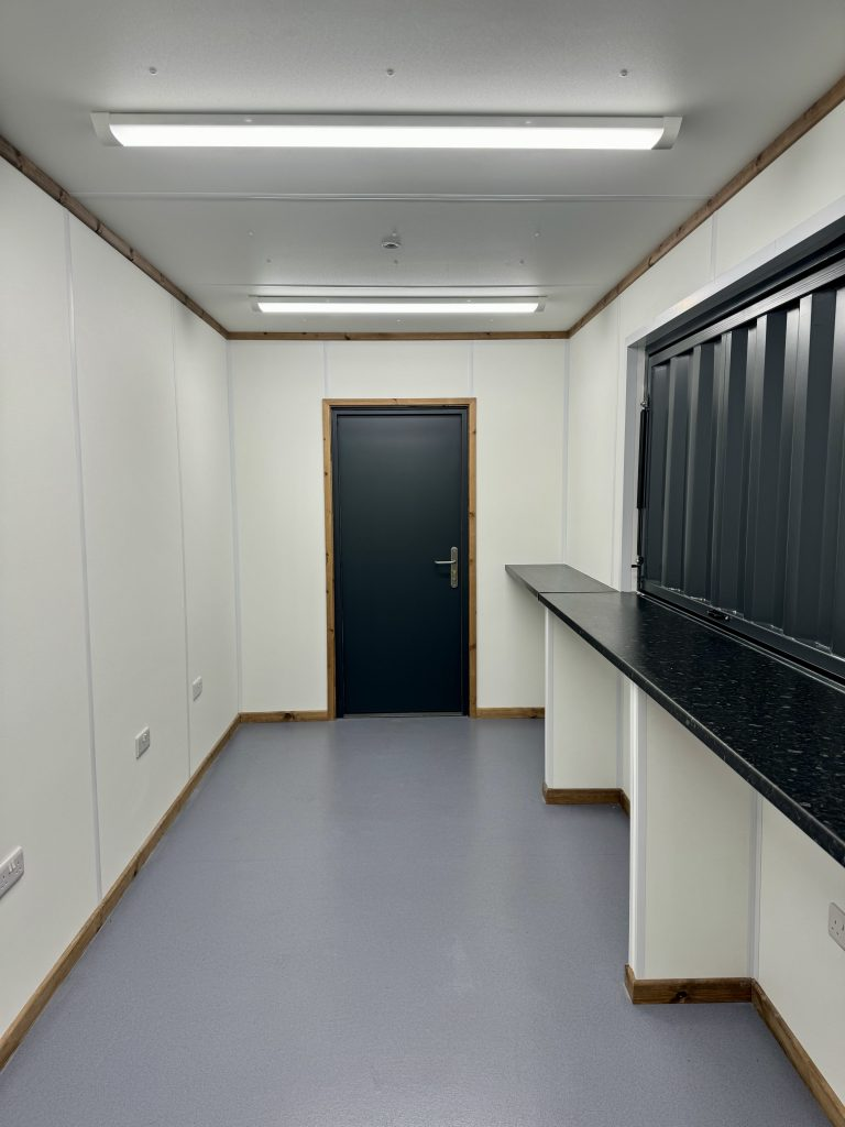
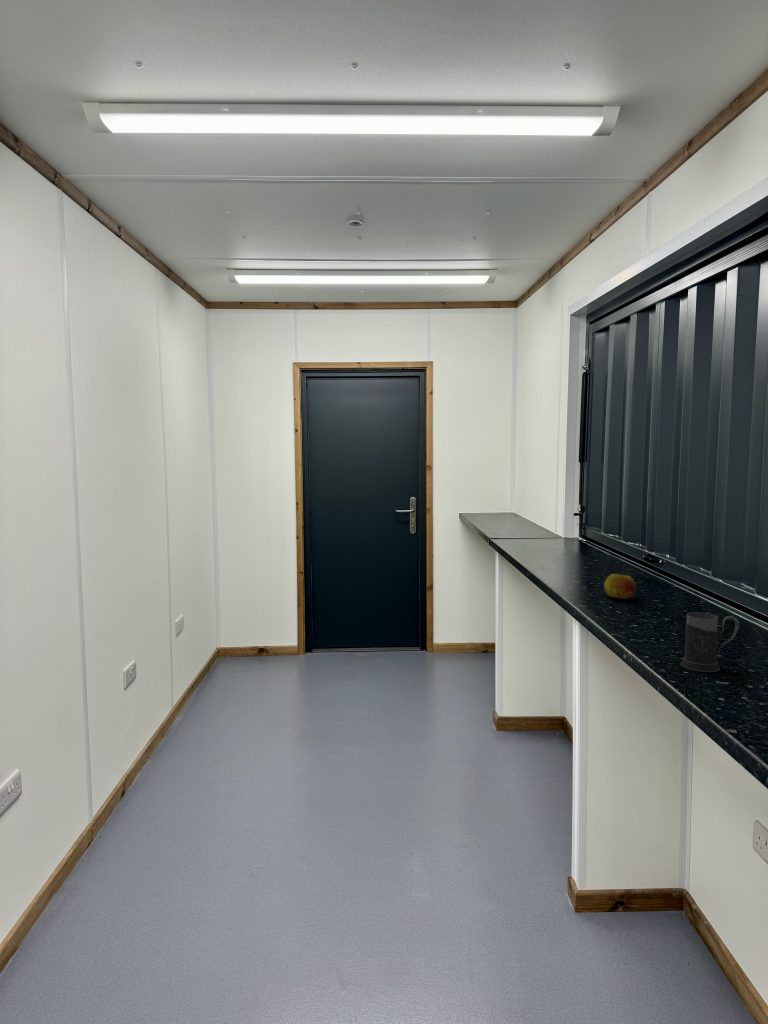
+ fruit [603,573,637,600]
+ mug [680,611,740,673]
